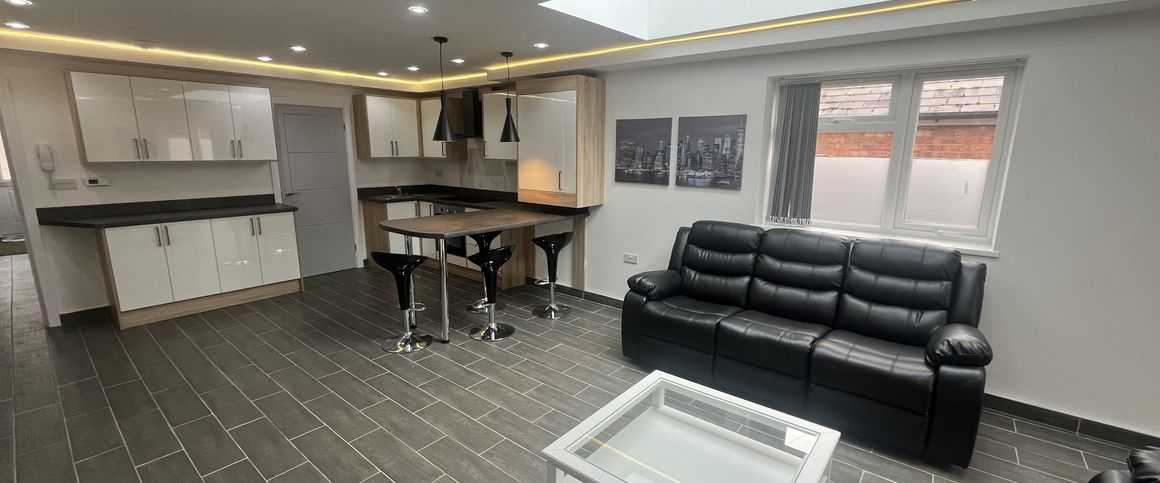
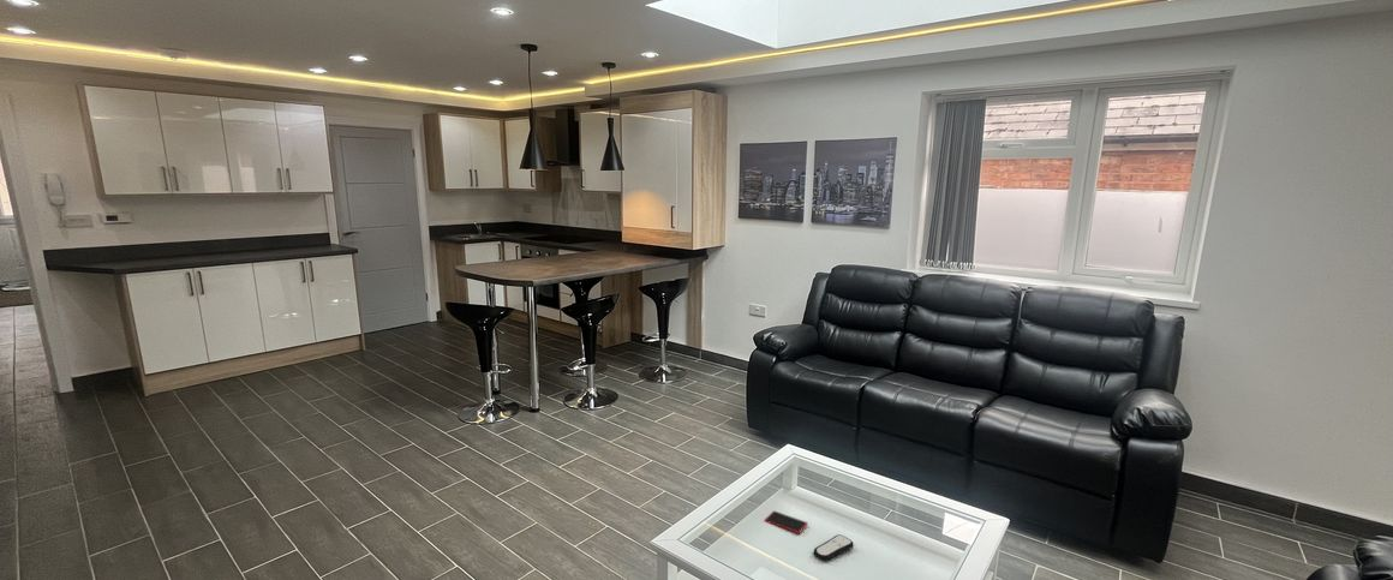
+ remote control [813,533,855,562]
+ smartphone [763,509,809,534]
